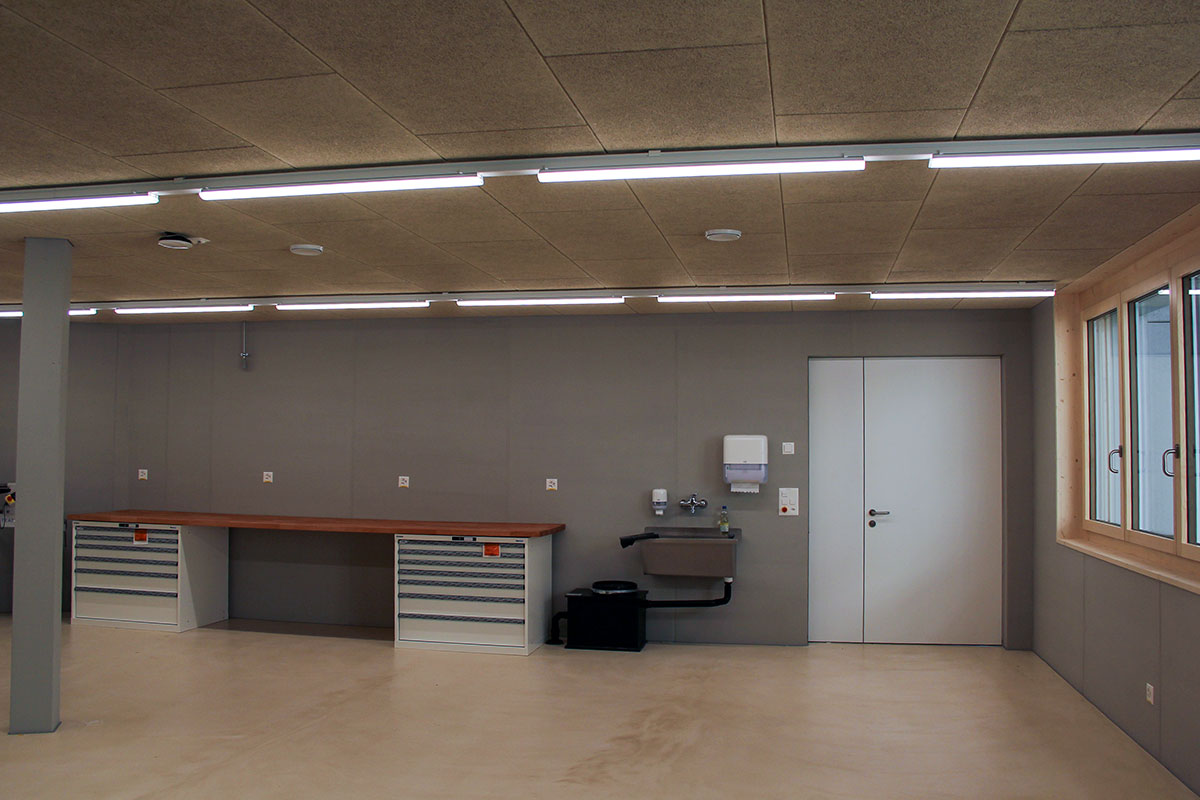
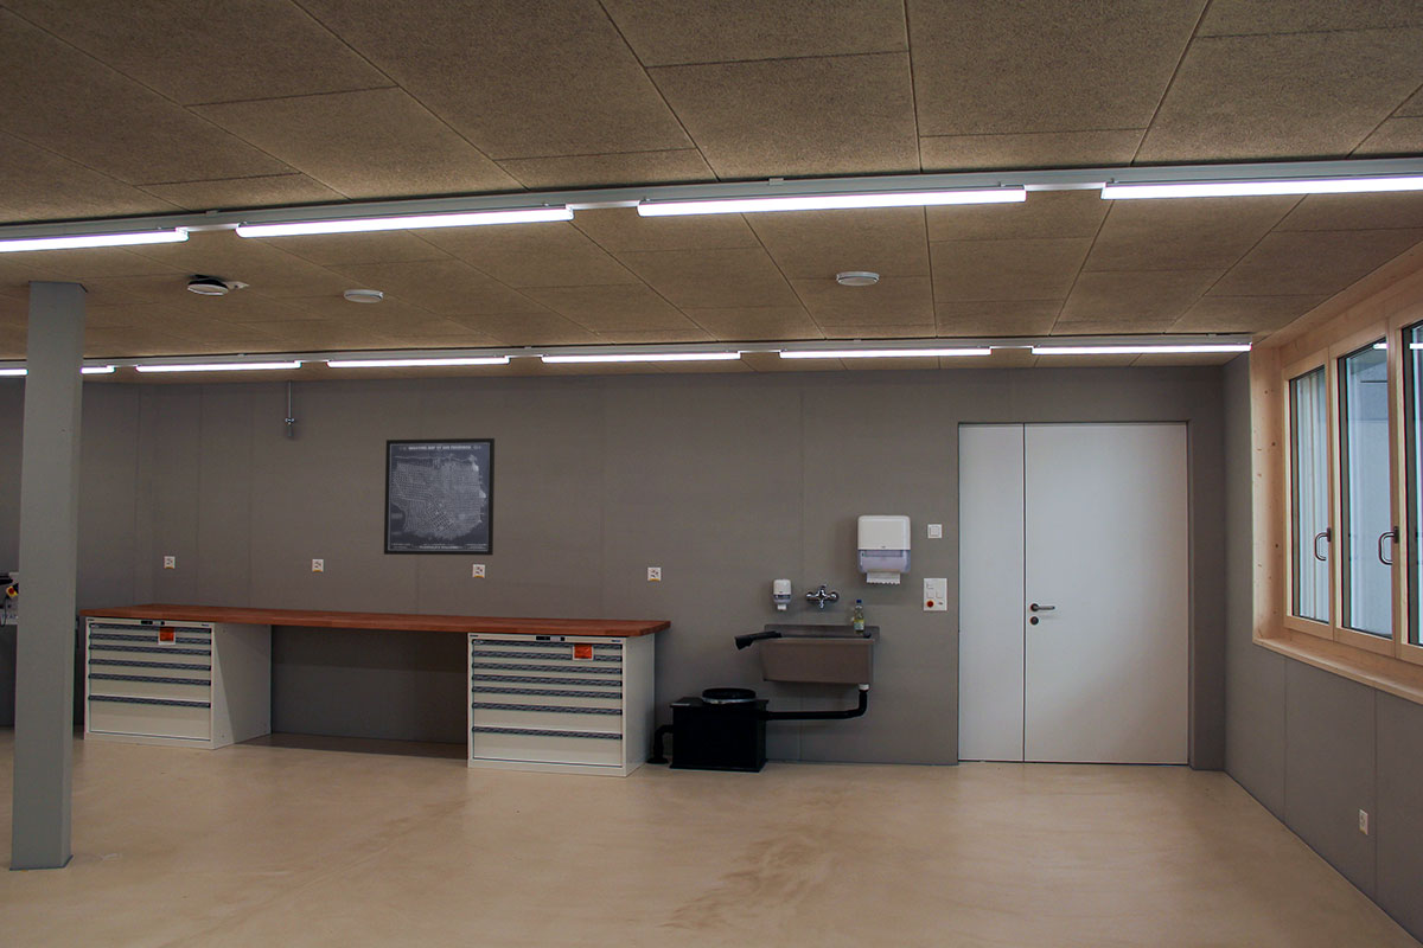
+ wall art [383,437,496,557]
